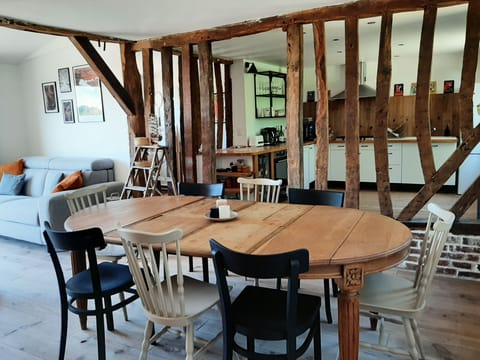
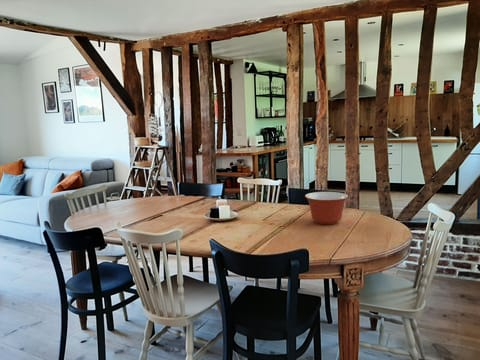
+ mixing bowl [304,191,349,225]
